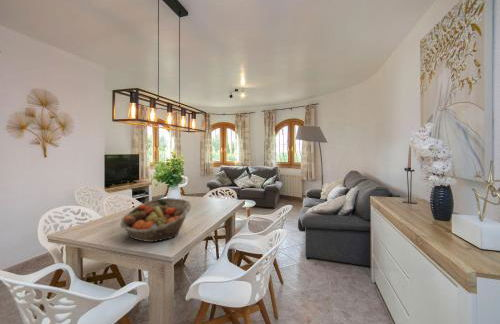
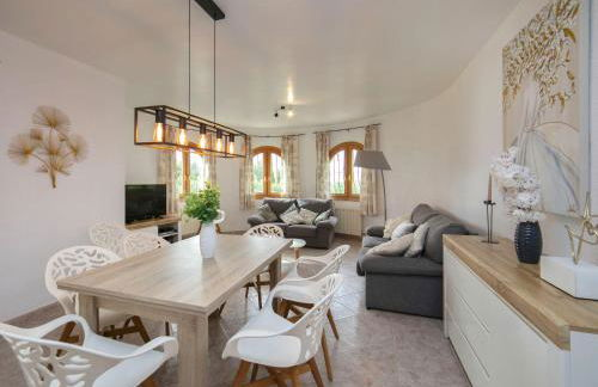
- fruit basket [119,197,192,243]
